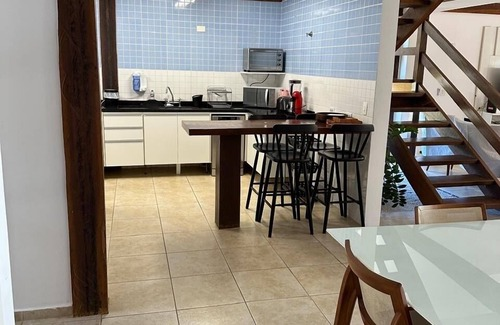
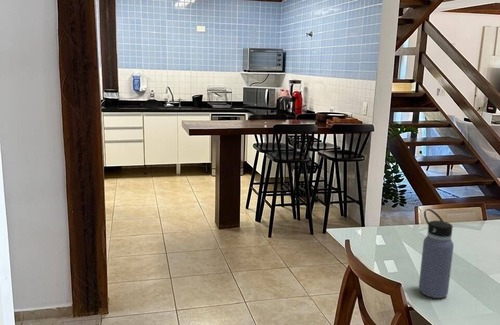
+ water bottle [418,208,455,299]
